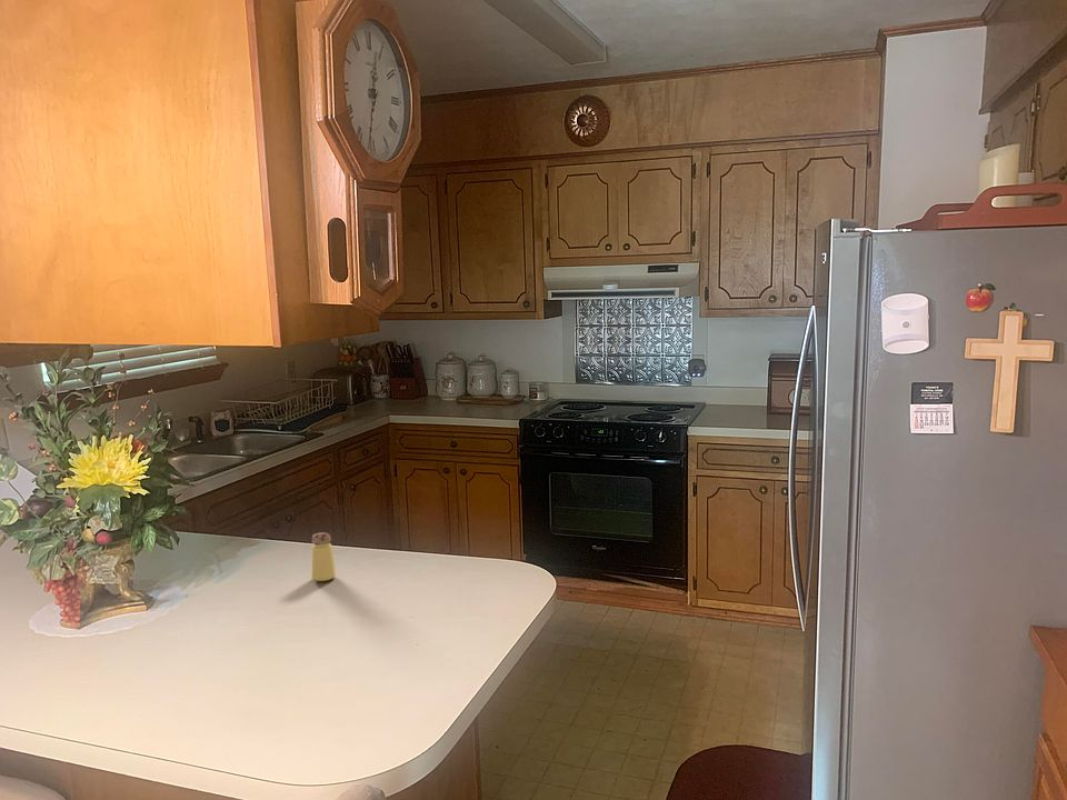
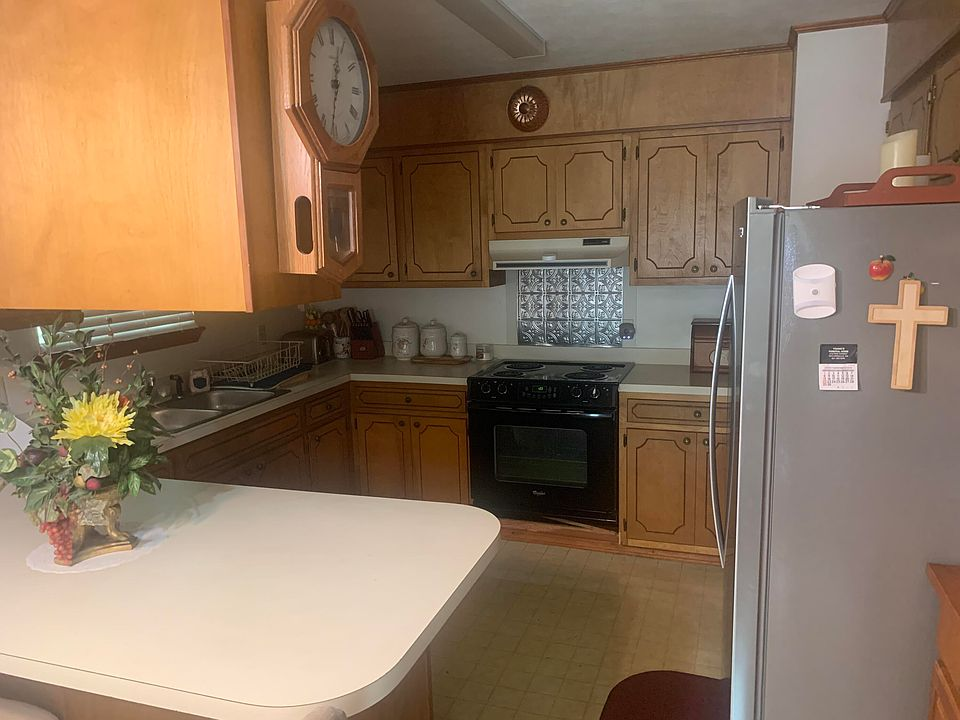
- saltshaker [310,531,337,582]
